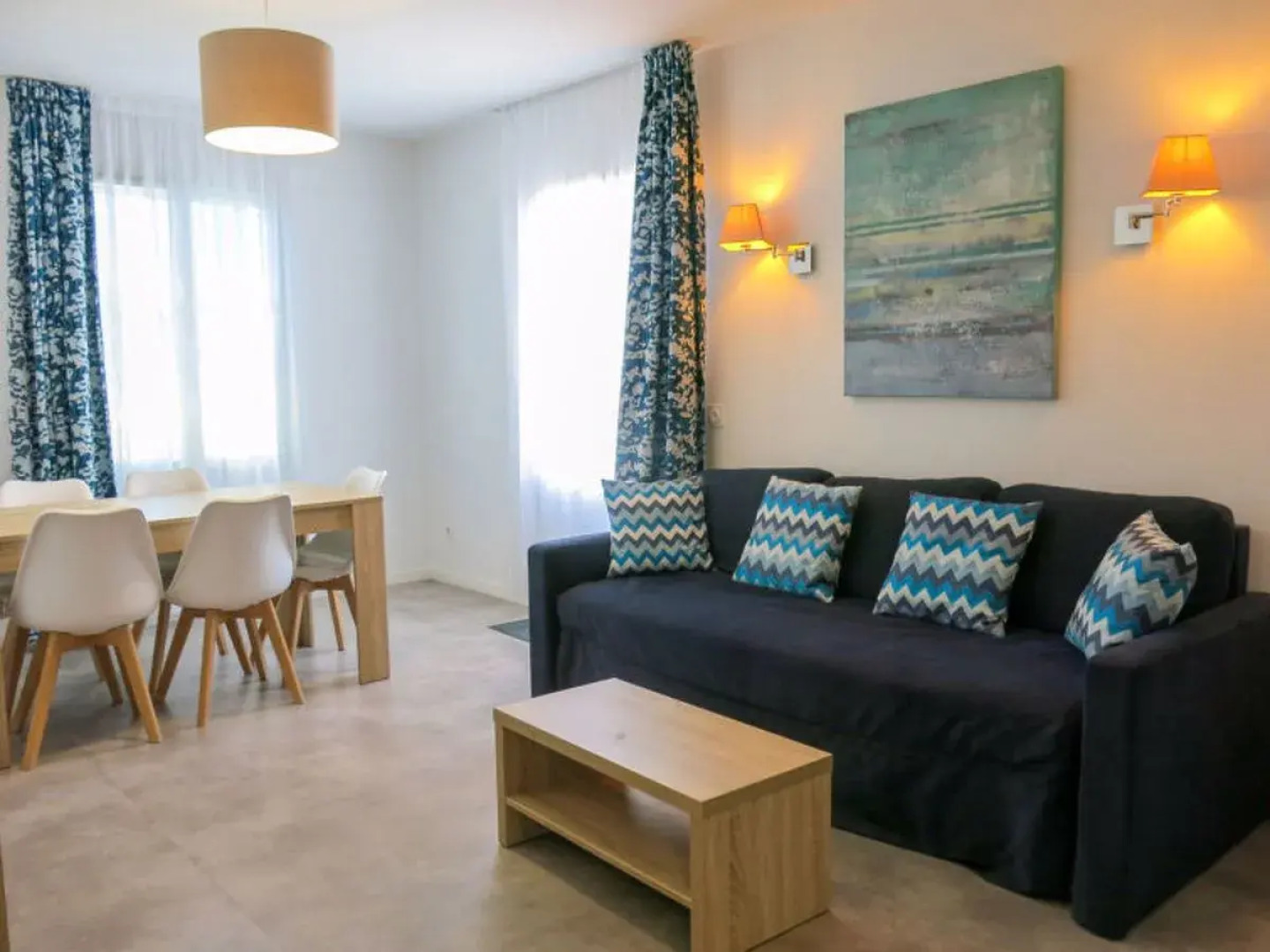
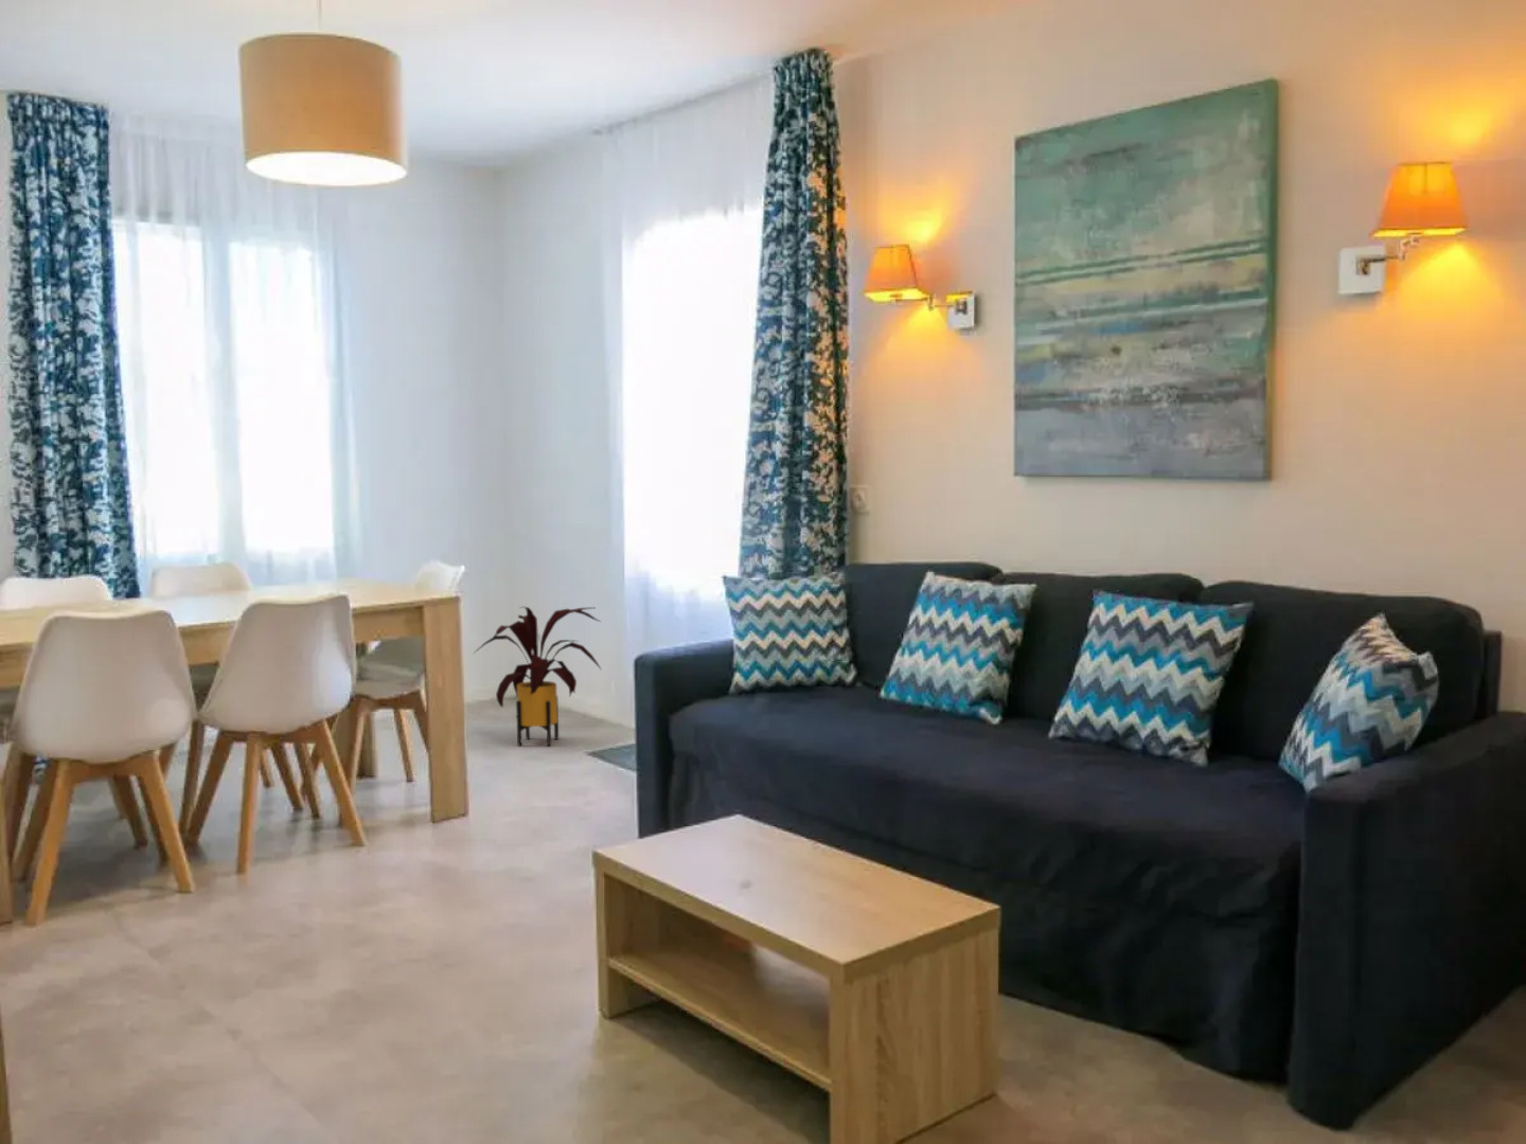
+ house plant [472,606,603,746]
